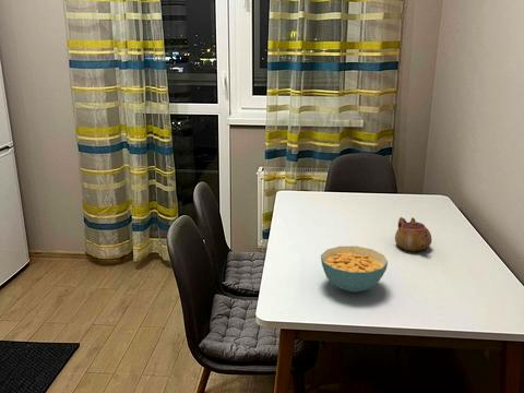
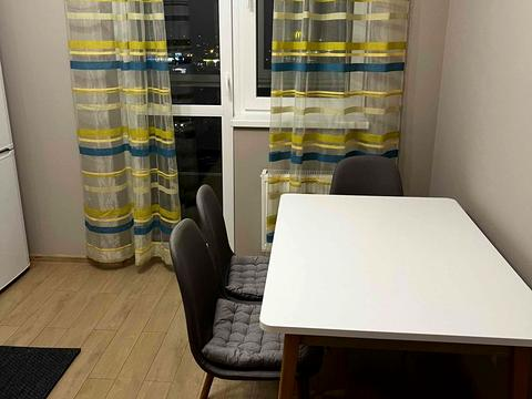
- teapot [394,216,432,253]
- cereal bowl [320,245,389,294]
